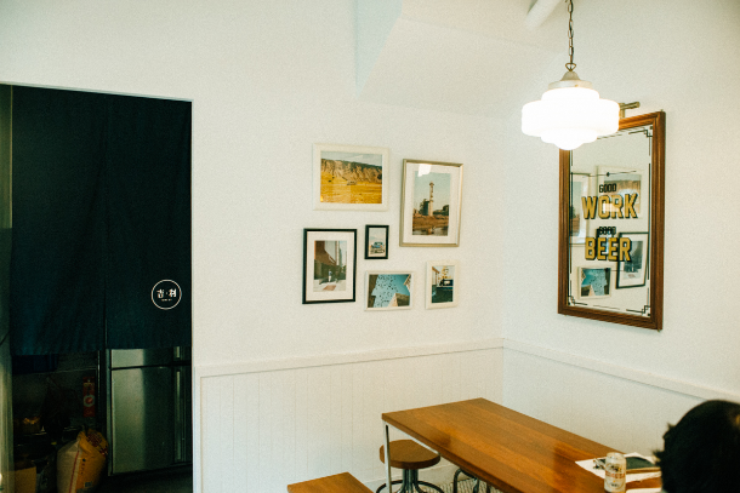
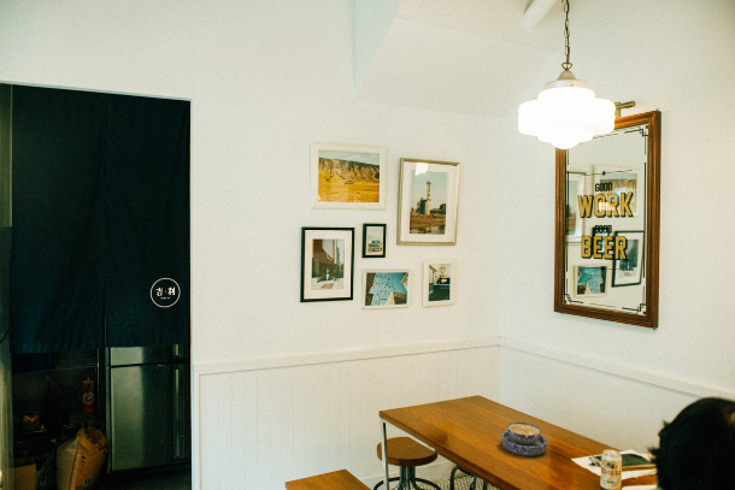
+ bowl [500,421,548,457]
